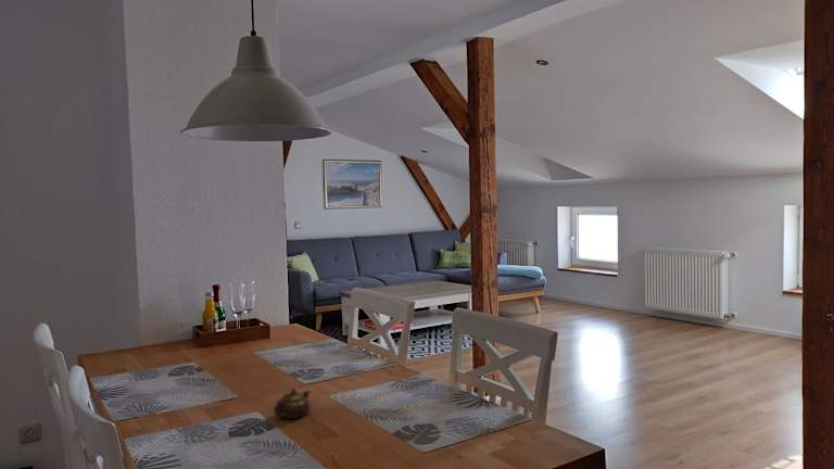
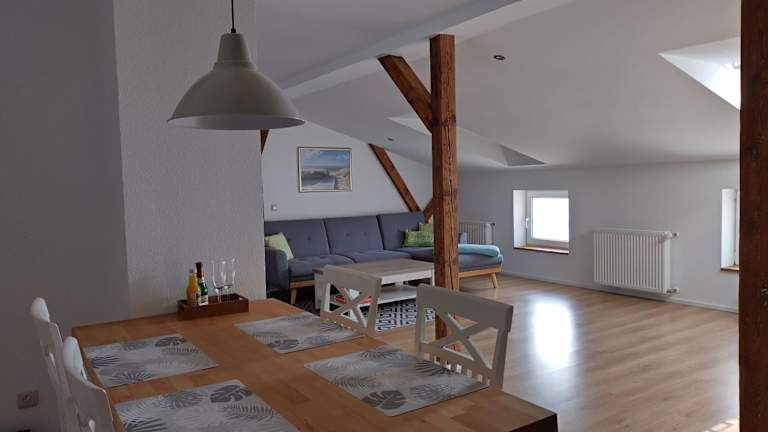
- teapot [273,388,311,420]
